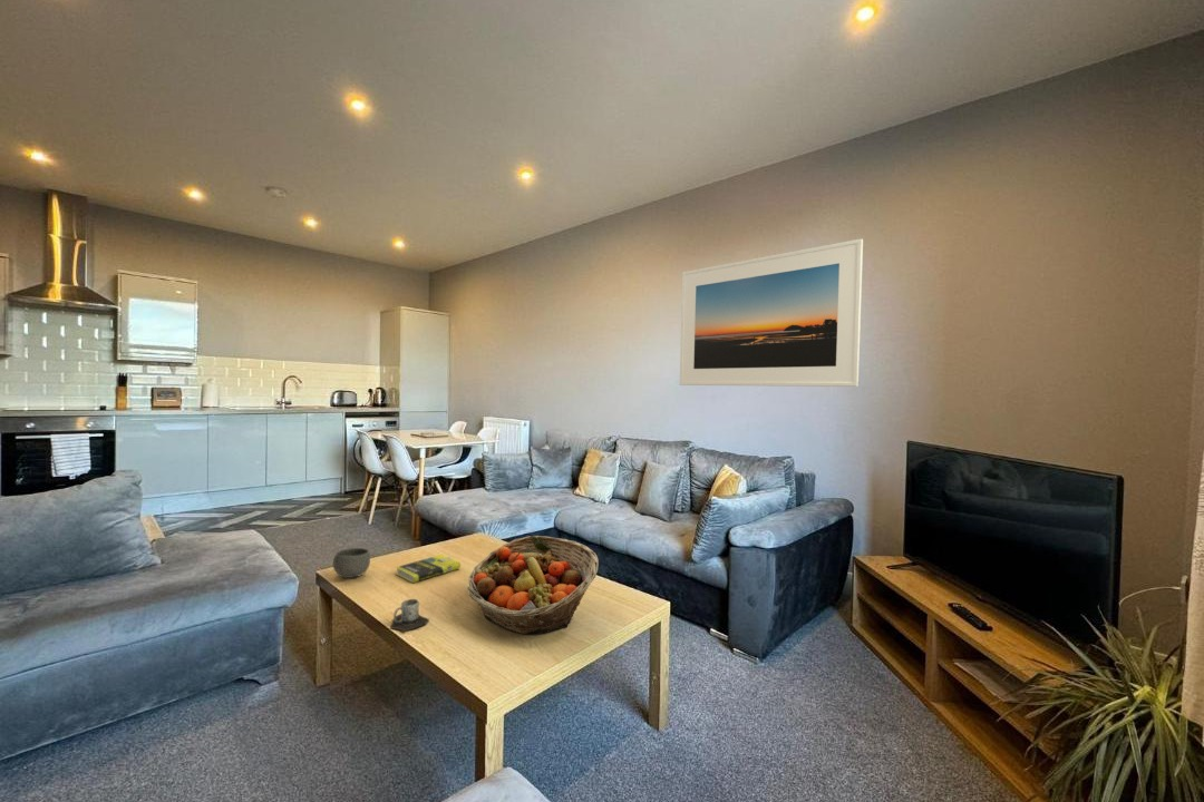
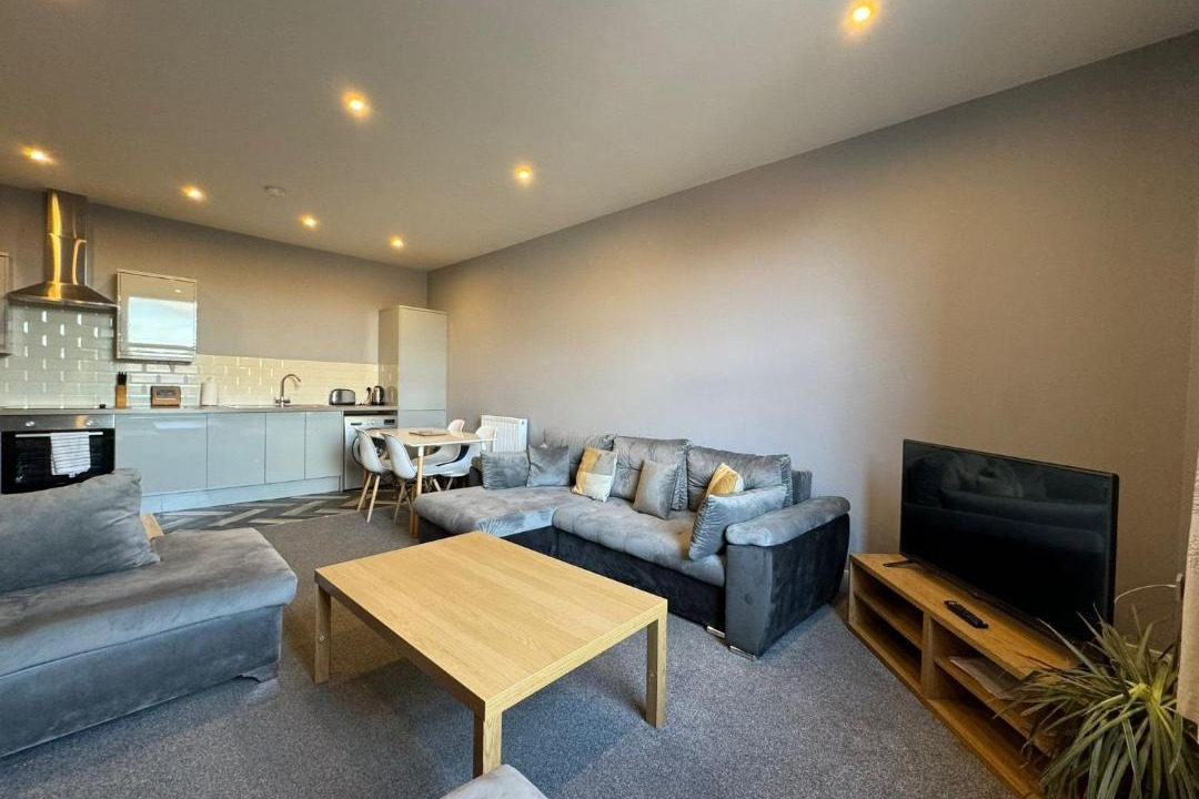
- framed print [679,237,864,388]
- mug [389,598,430,634]
- book [395,554,462,584]
- fruit basket [466,535,600,635]
- bowl [332,547,371,579]
